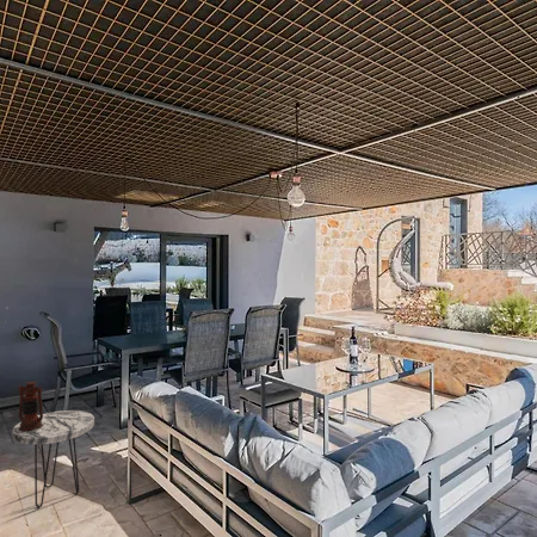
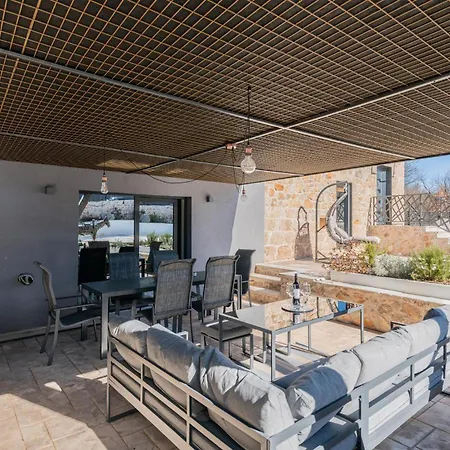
- side table [12,409,95,508]
- lantern [17,381,44,431]
